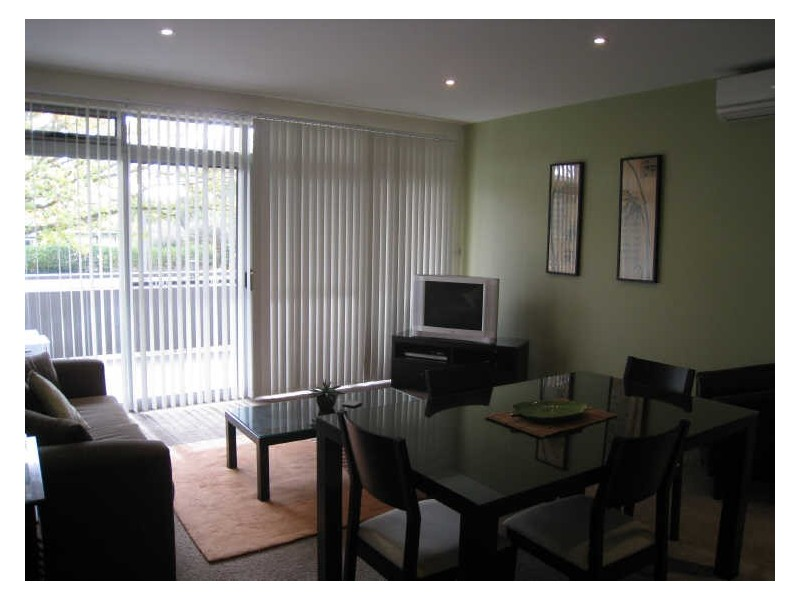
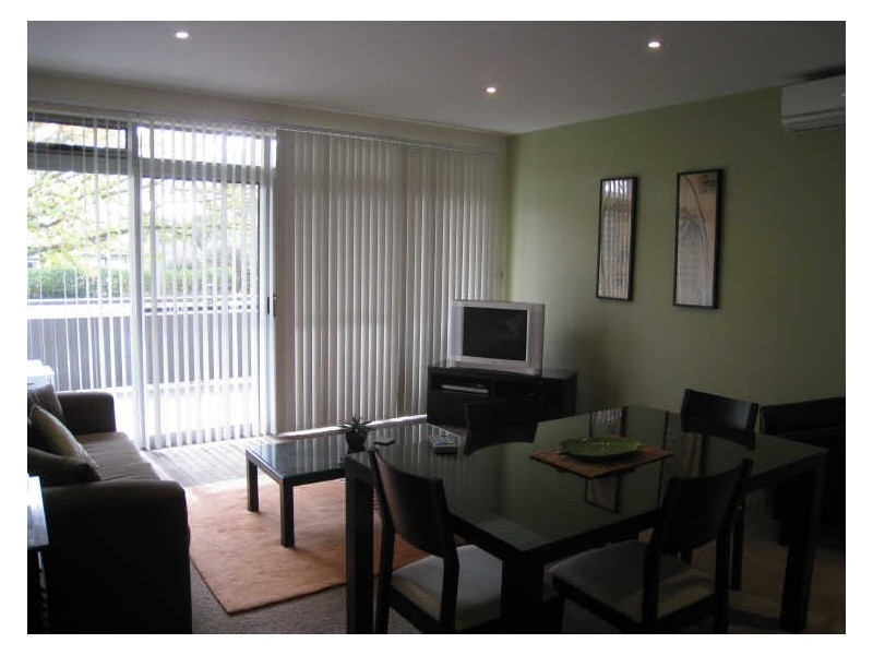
+ remote control [427,433,459,454]
